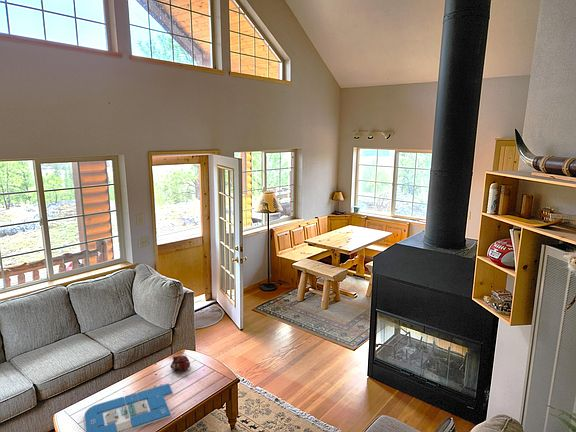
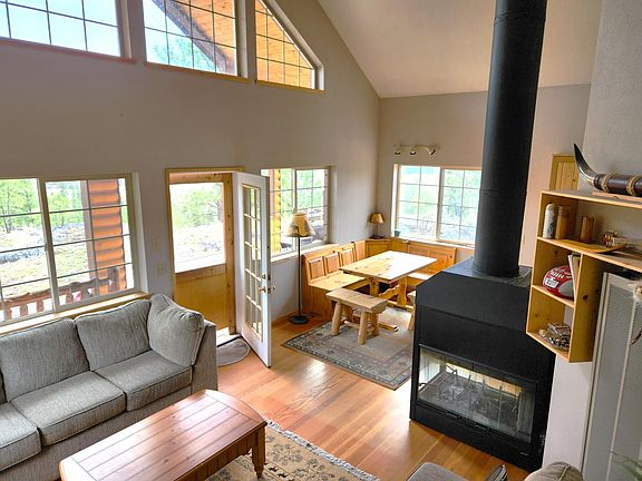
- teapot [169,354,191,374]
- board game [83,382,174,432]
